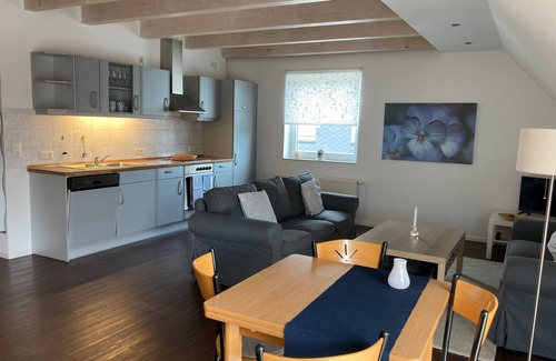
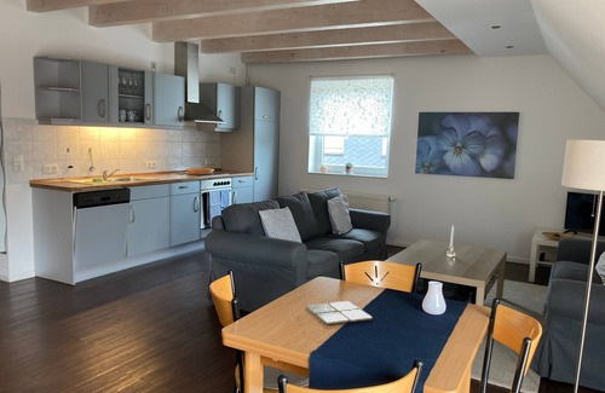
+ drink coaster [305,300,374,326]
